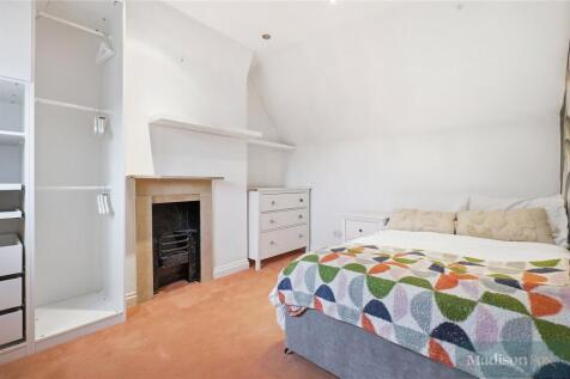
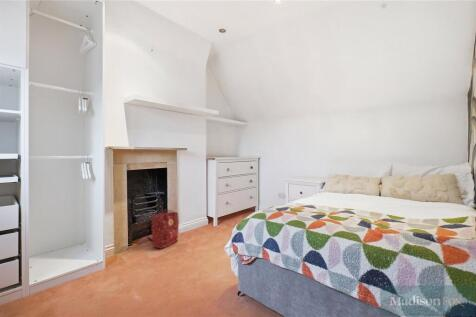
+ backpack [146,208,180,250]
